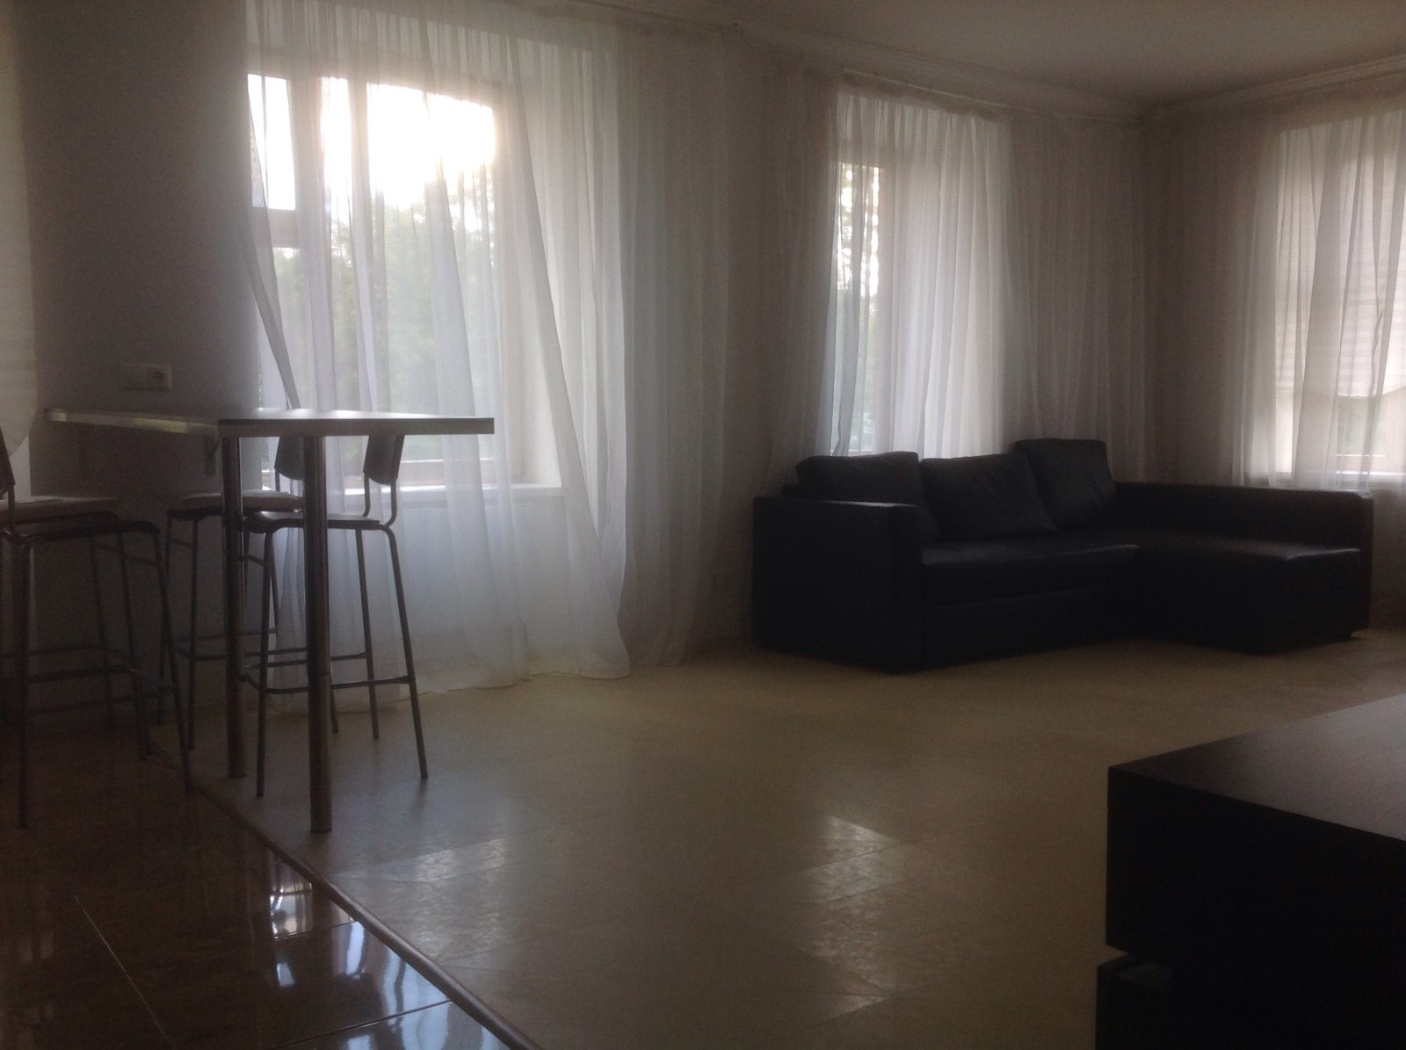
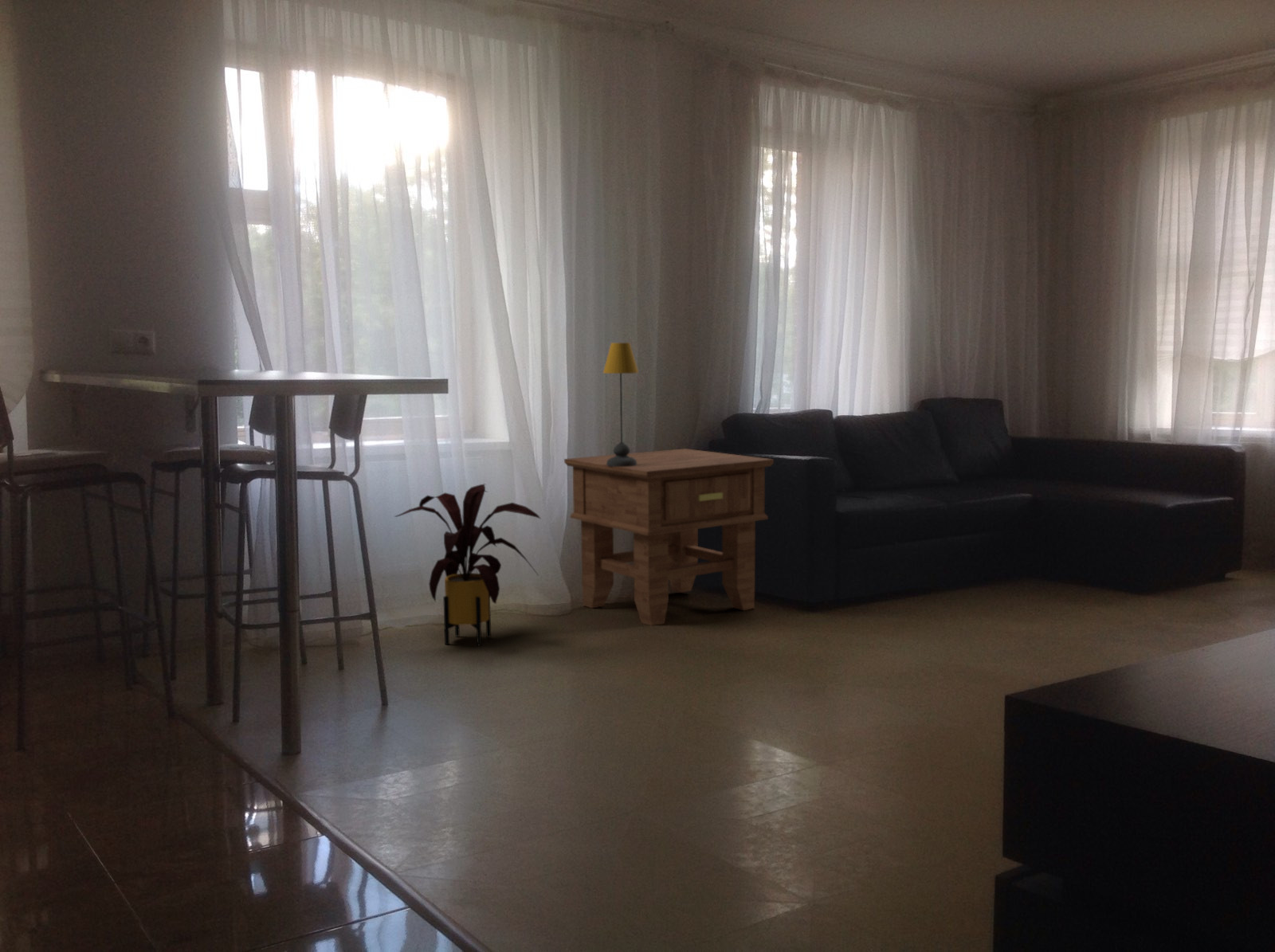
+ side table [563,448,775,626]
+ table lamp [602,342,639,467]
+ house plant [394,484,541,647]
